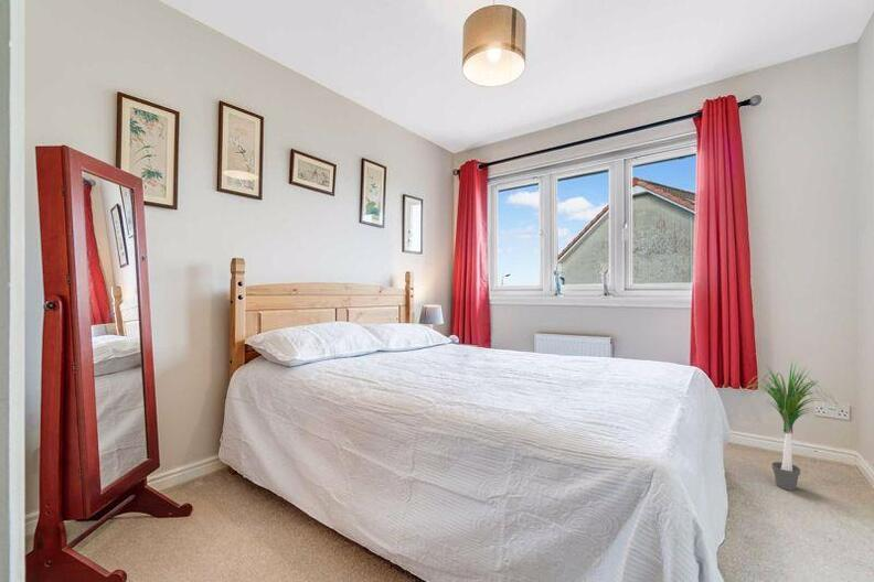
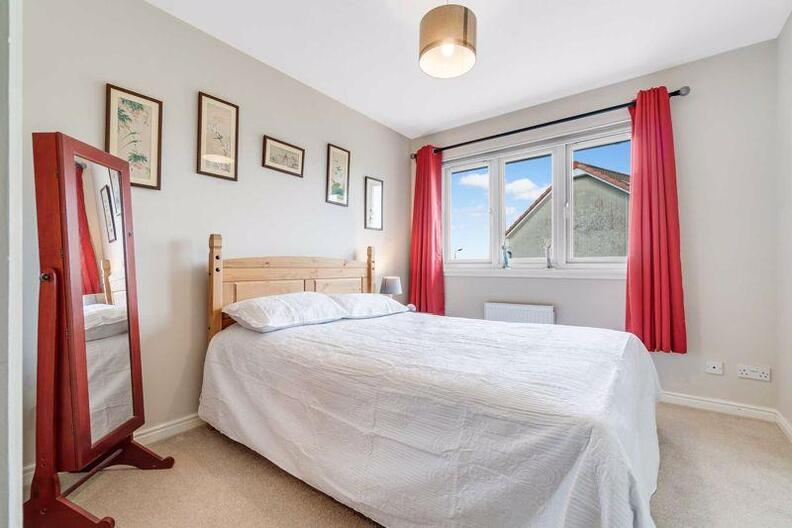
- potted plant [734,356,846,492]
